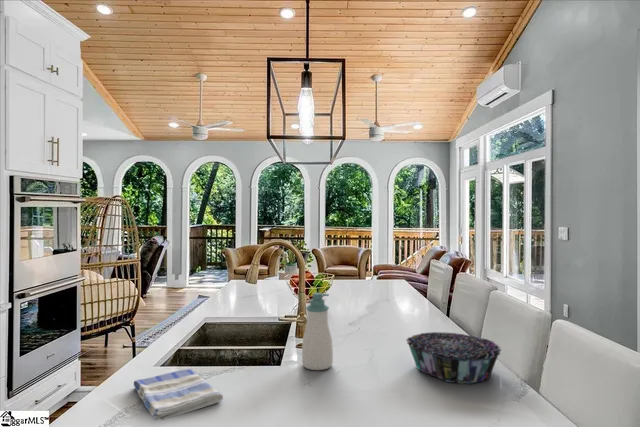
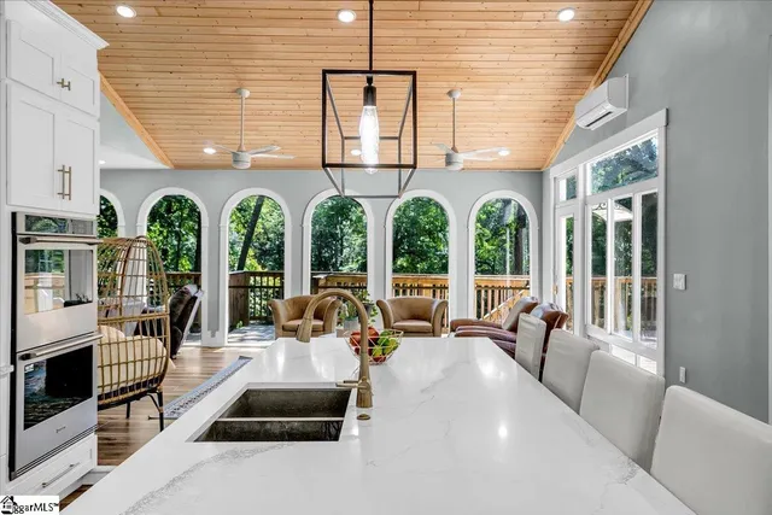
- decorative bowl [405,331,502,385]
- dish towel [133,368,224,421]
- soap bottle [301,292,334,371]
